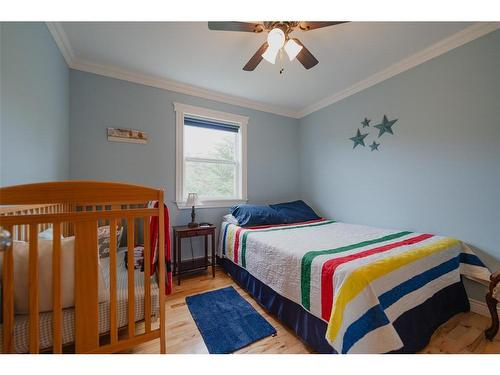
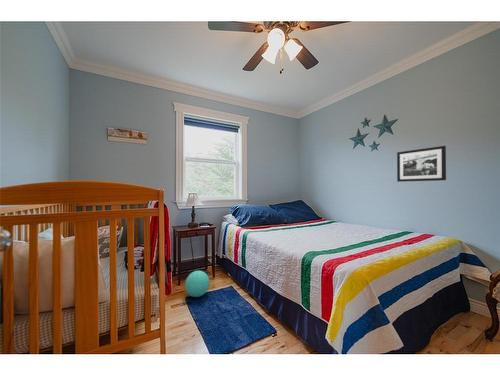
+ ball [184,270,211,298]
+ picture frame [396,145,447,183]
